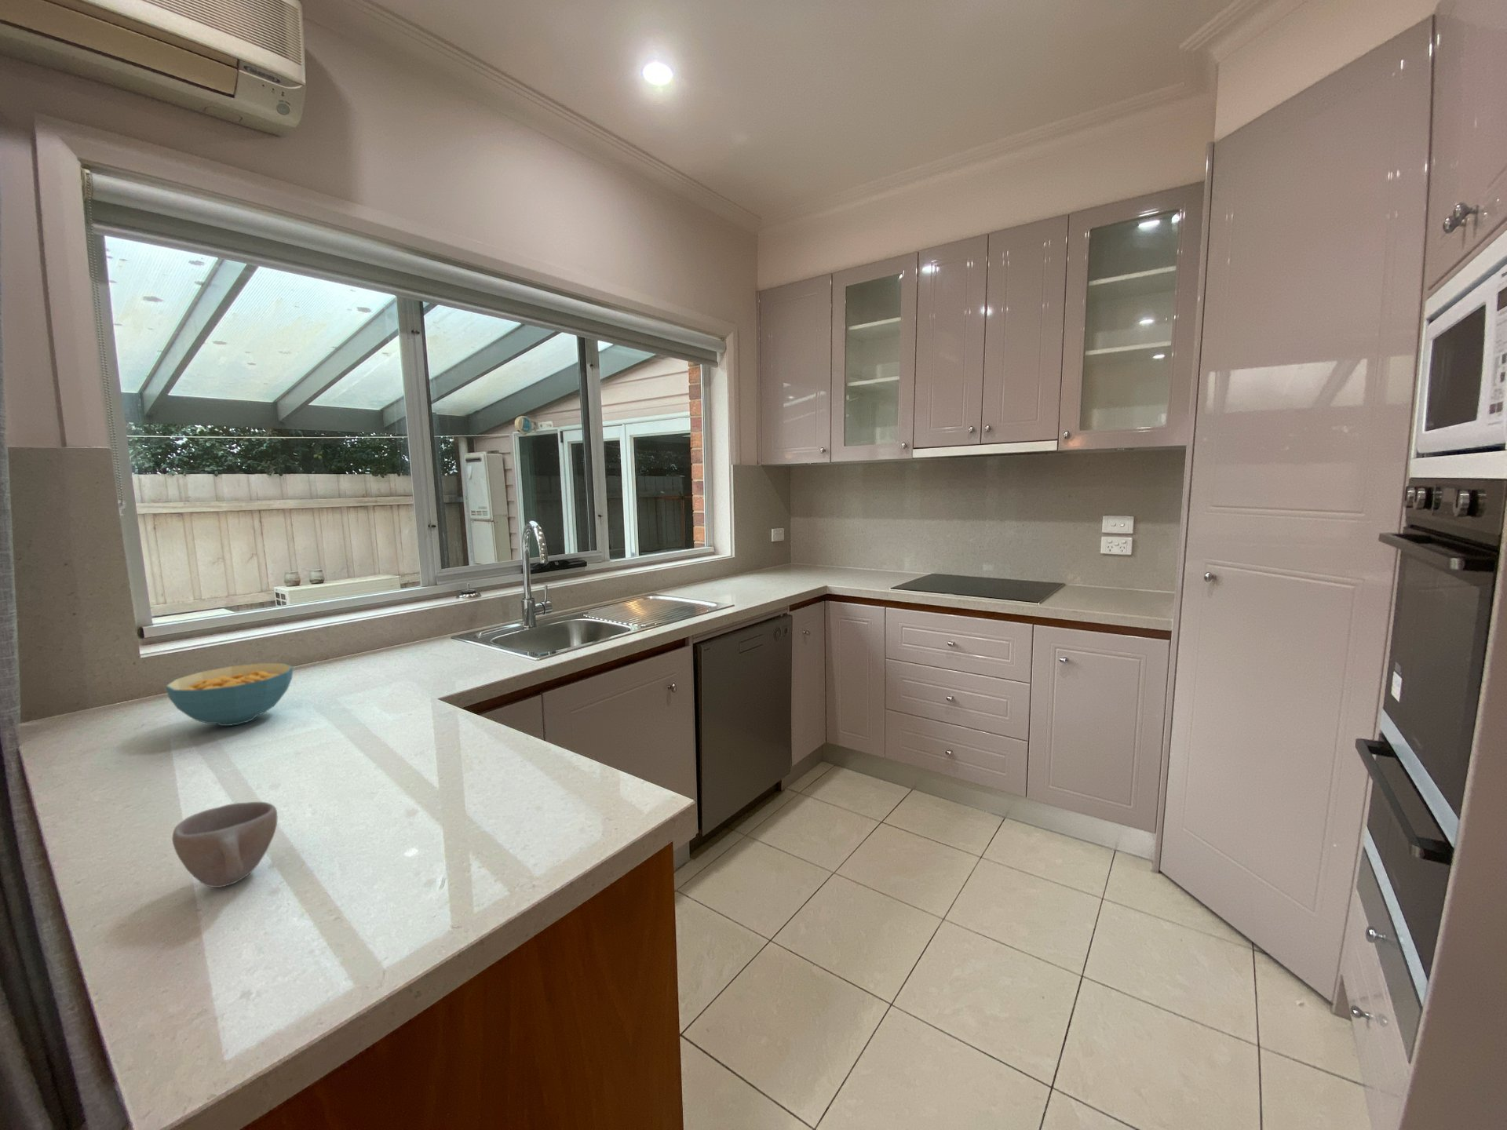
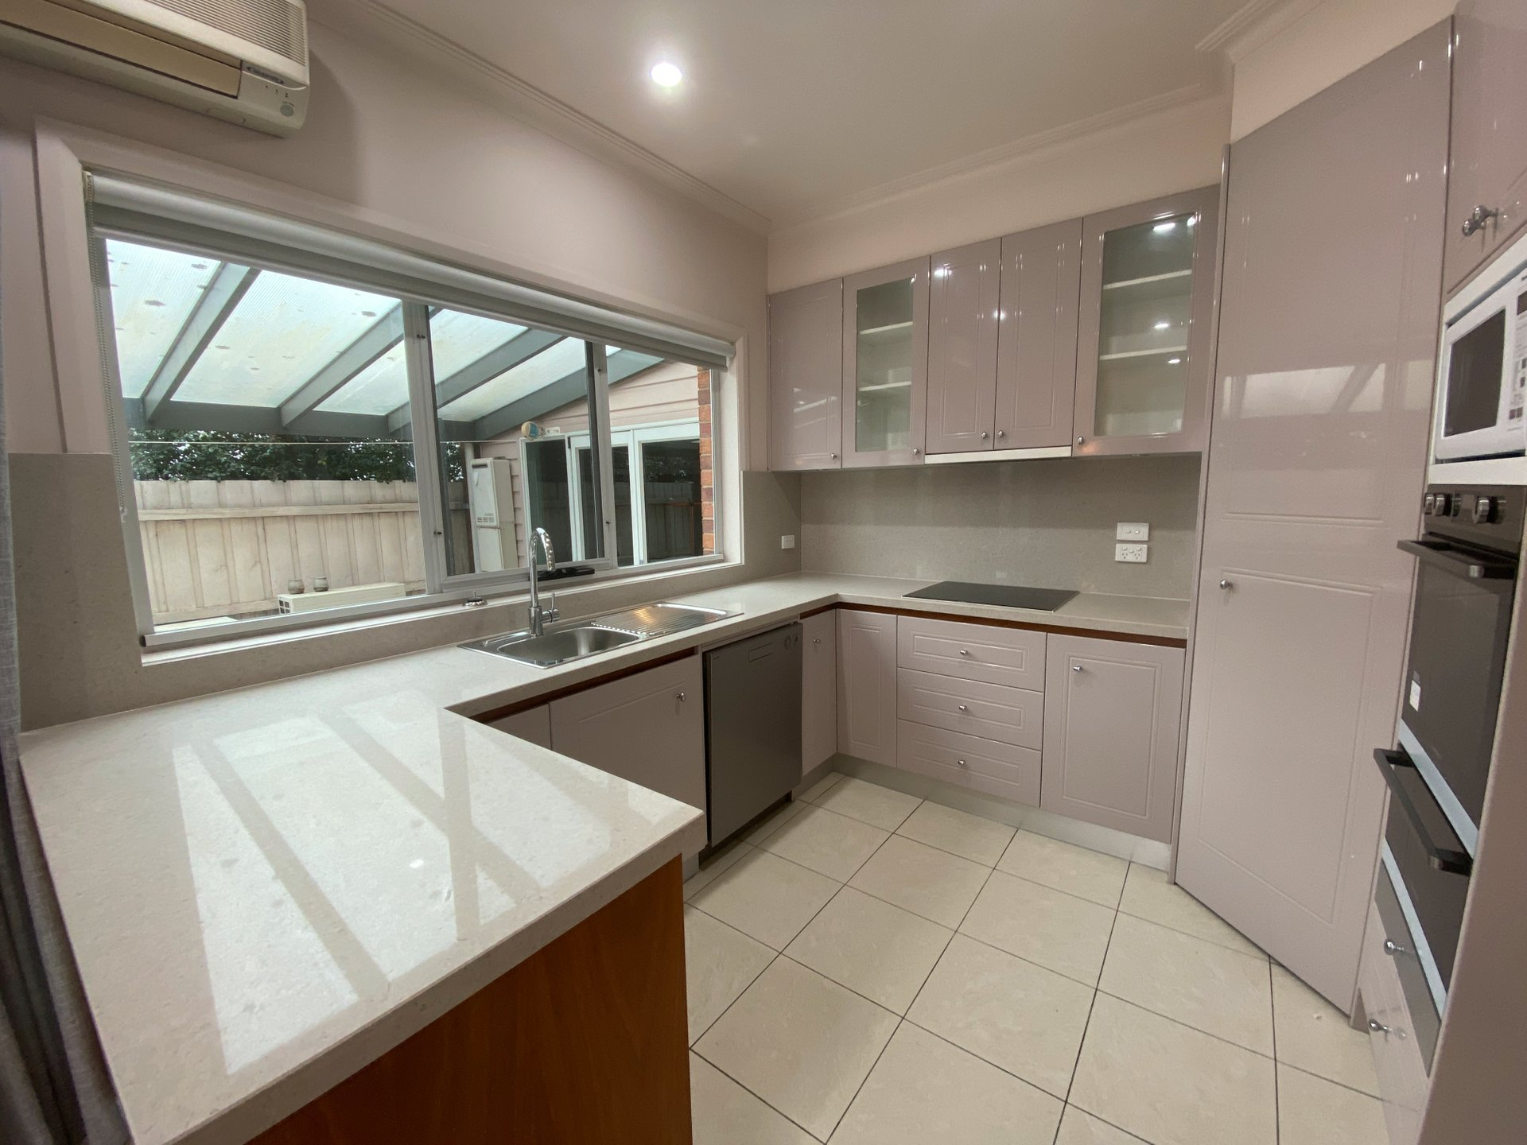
- cup [171,801,279,888]
- cereal bowl [165,662,293,726]
